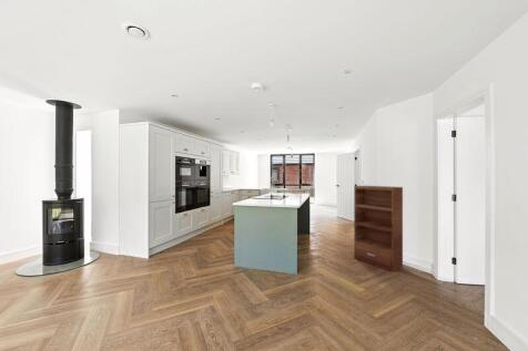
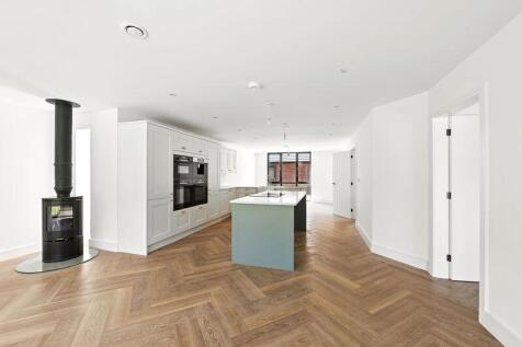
- bookshelf [353,185,404,273]
